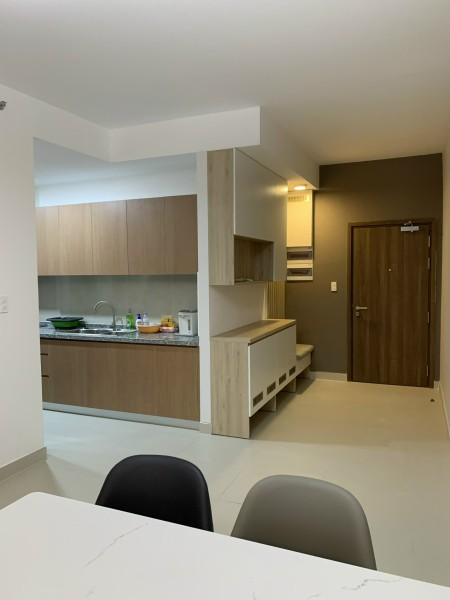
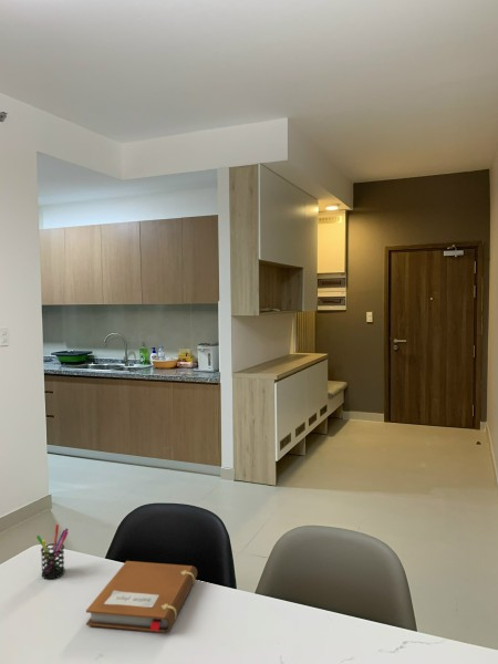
+ pen holder [35,523,70,580]
+ notebook [85,560,198,633]
